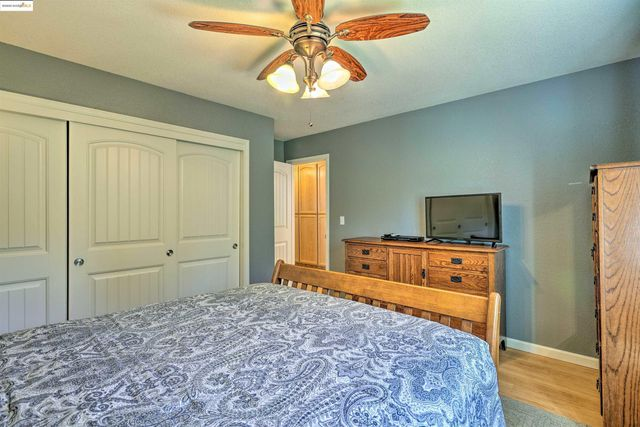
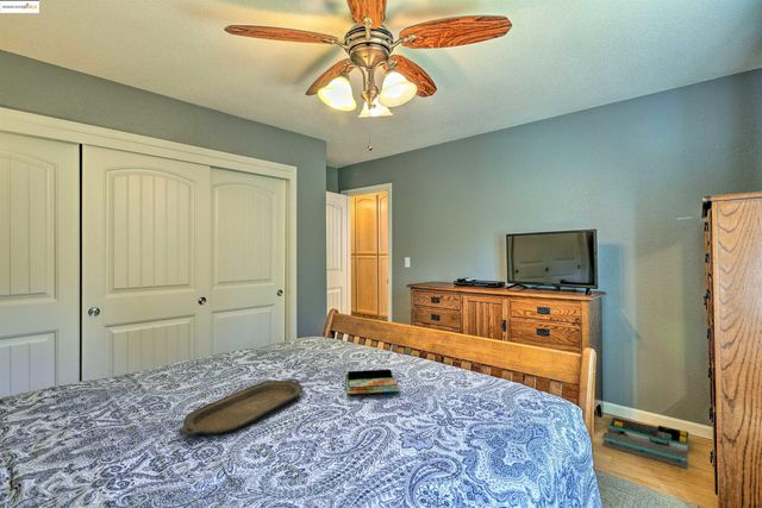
+ storage bin [600,416,689,470]
+ book [344,369,402,395]
+ serving tray [179,378,304,435]
